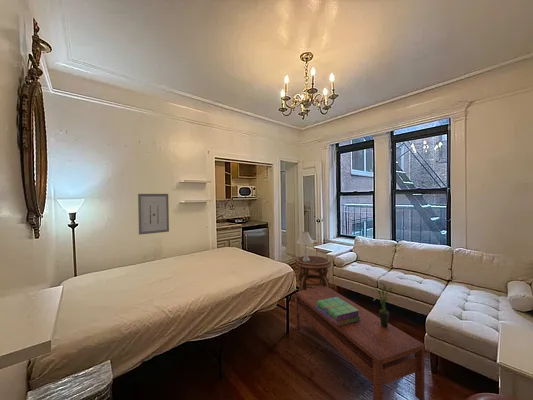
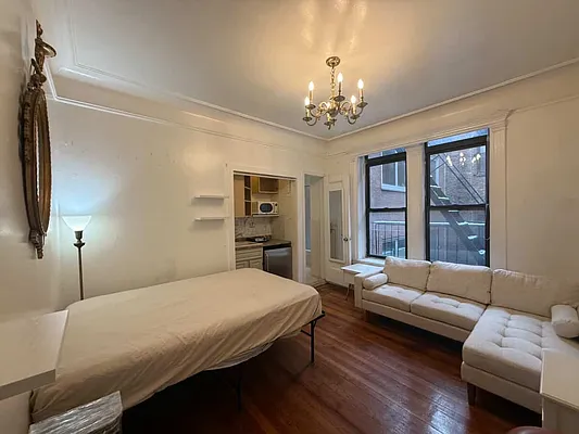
- potted plant [370,282,393,327]
- wall art [137,193,170,236]
- table lamp [296,231,315,262]
- stack of books [315,297,360,326]
- coffee table [293,286,426,400]
- side table [295,255,332,301]
